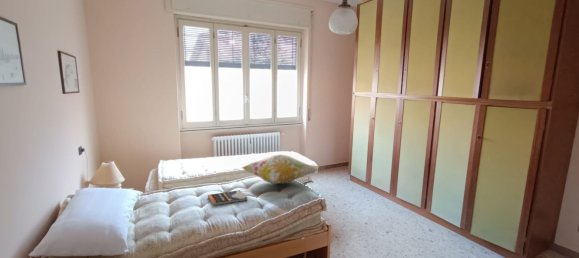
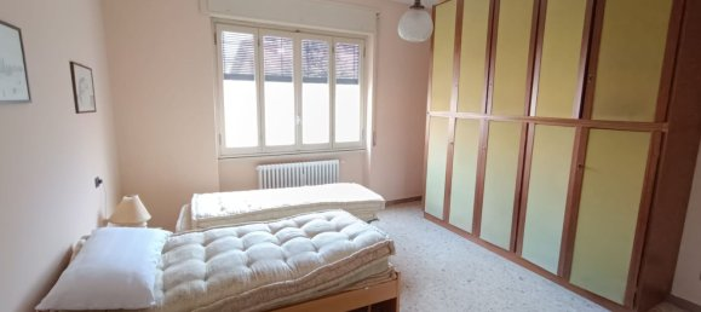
- book [207,189,248,207]
- decorative pillow [240,154,319,185]
